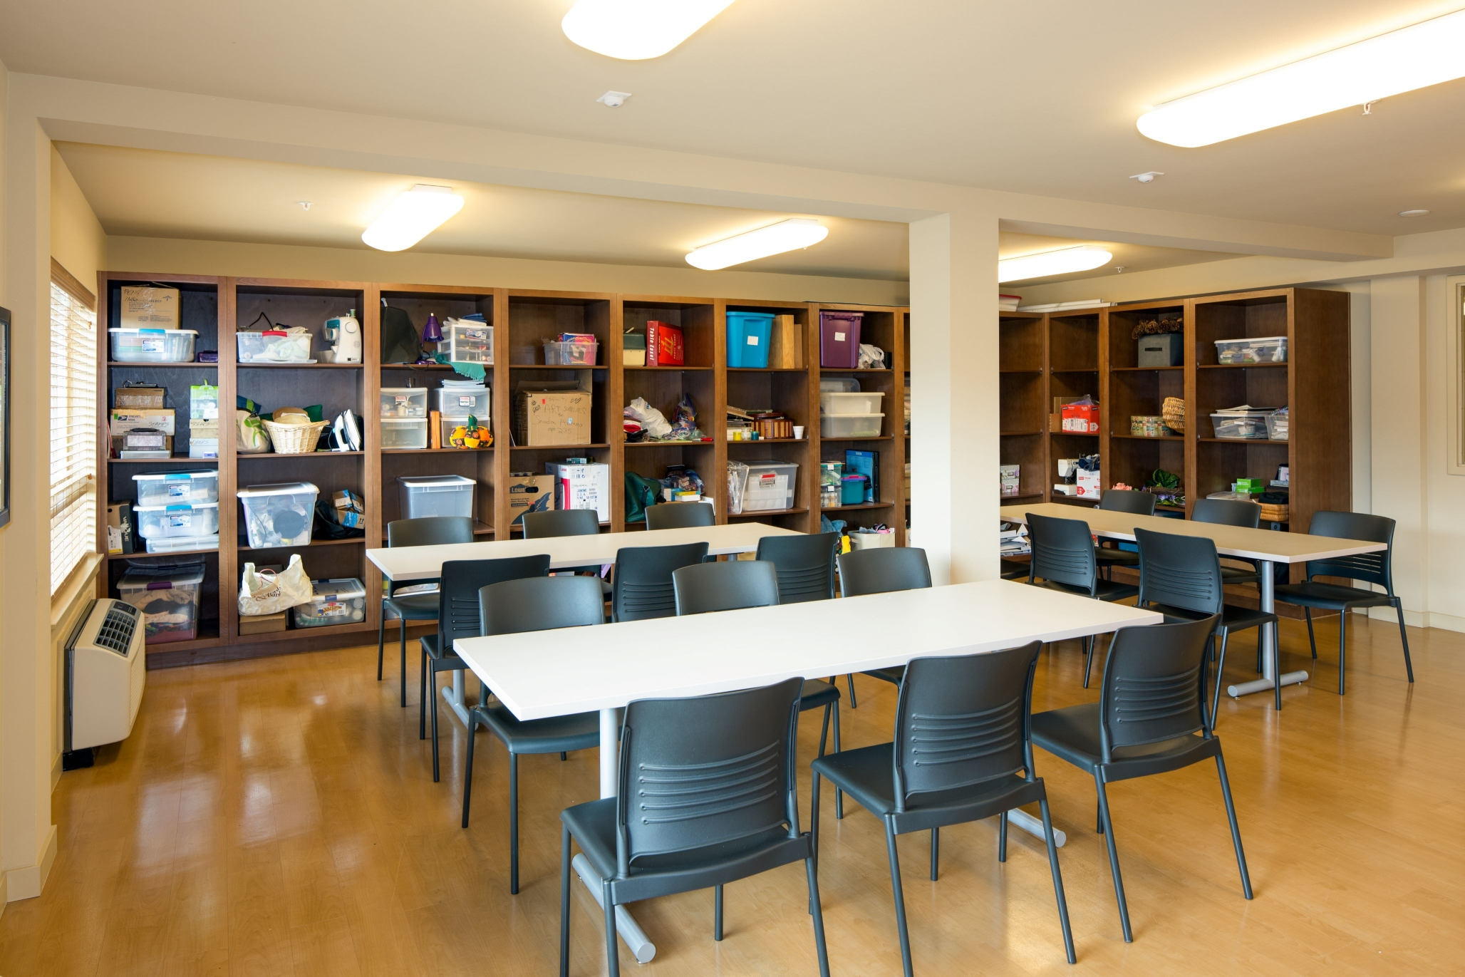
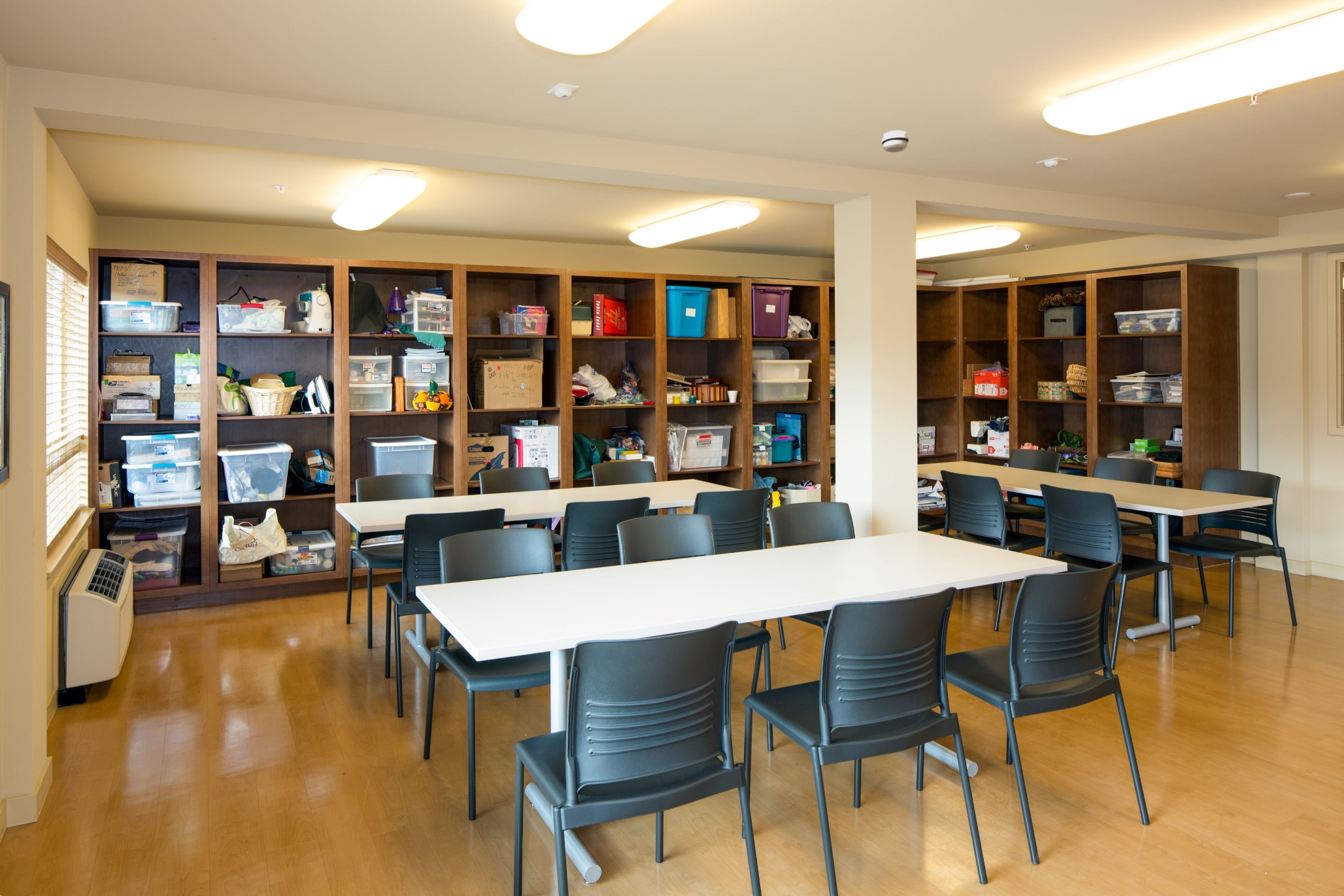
+ smoke detector [881,130,909,153]
